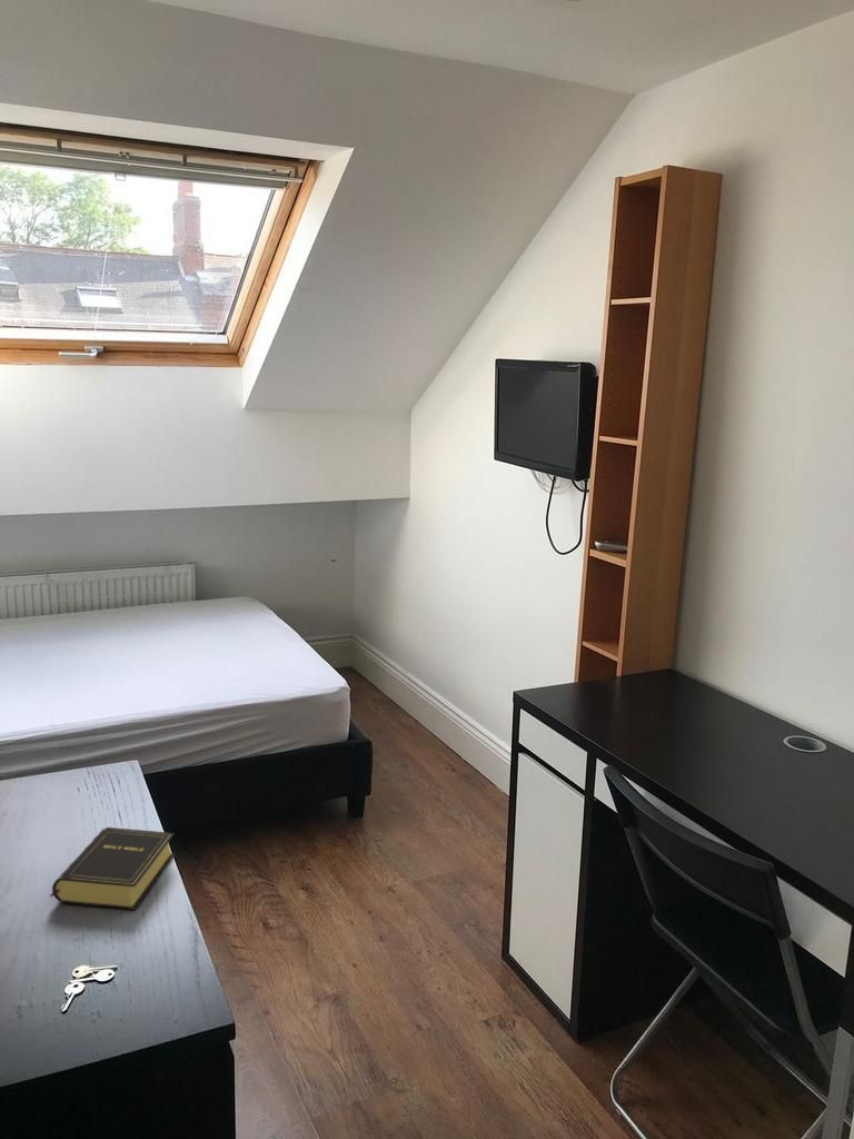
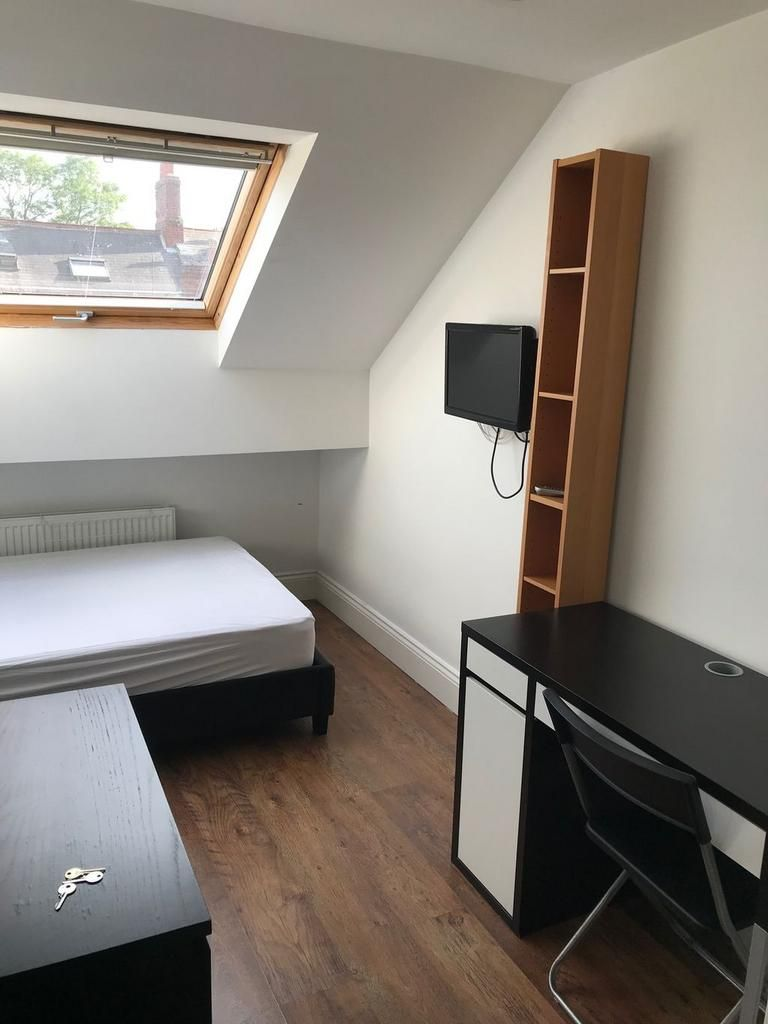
- book [49,826,177,911]
